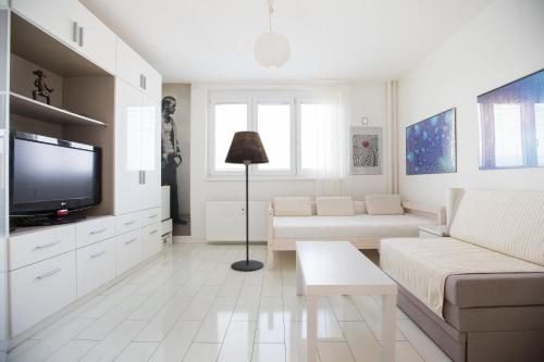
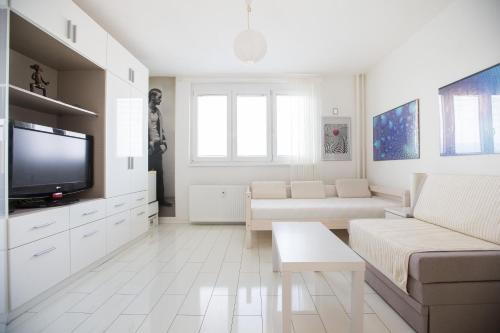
- floor lamp [224,130,270,272]
